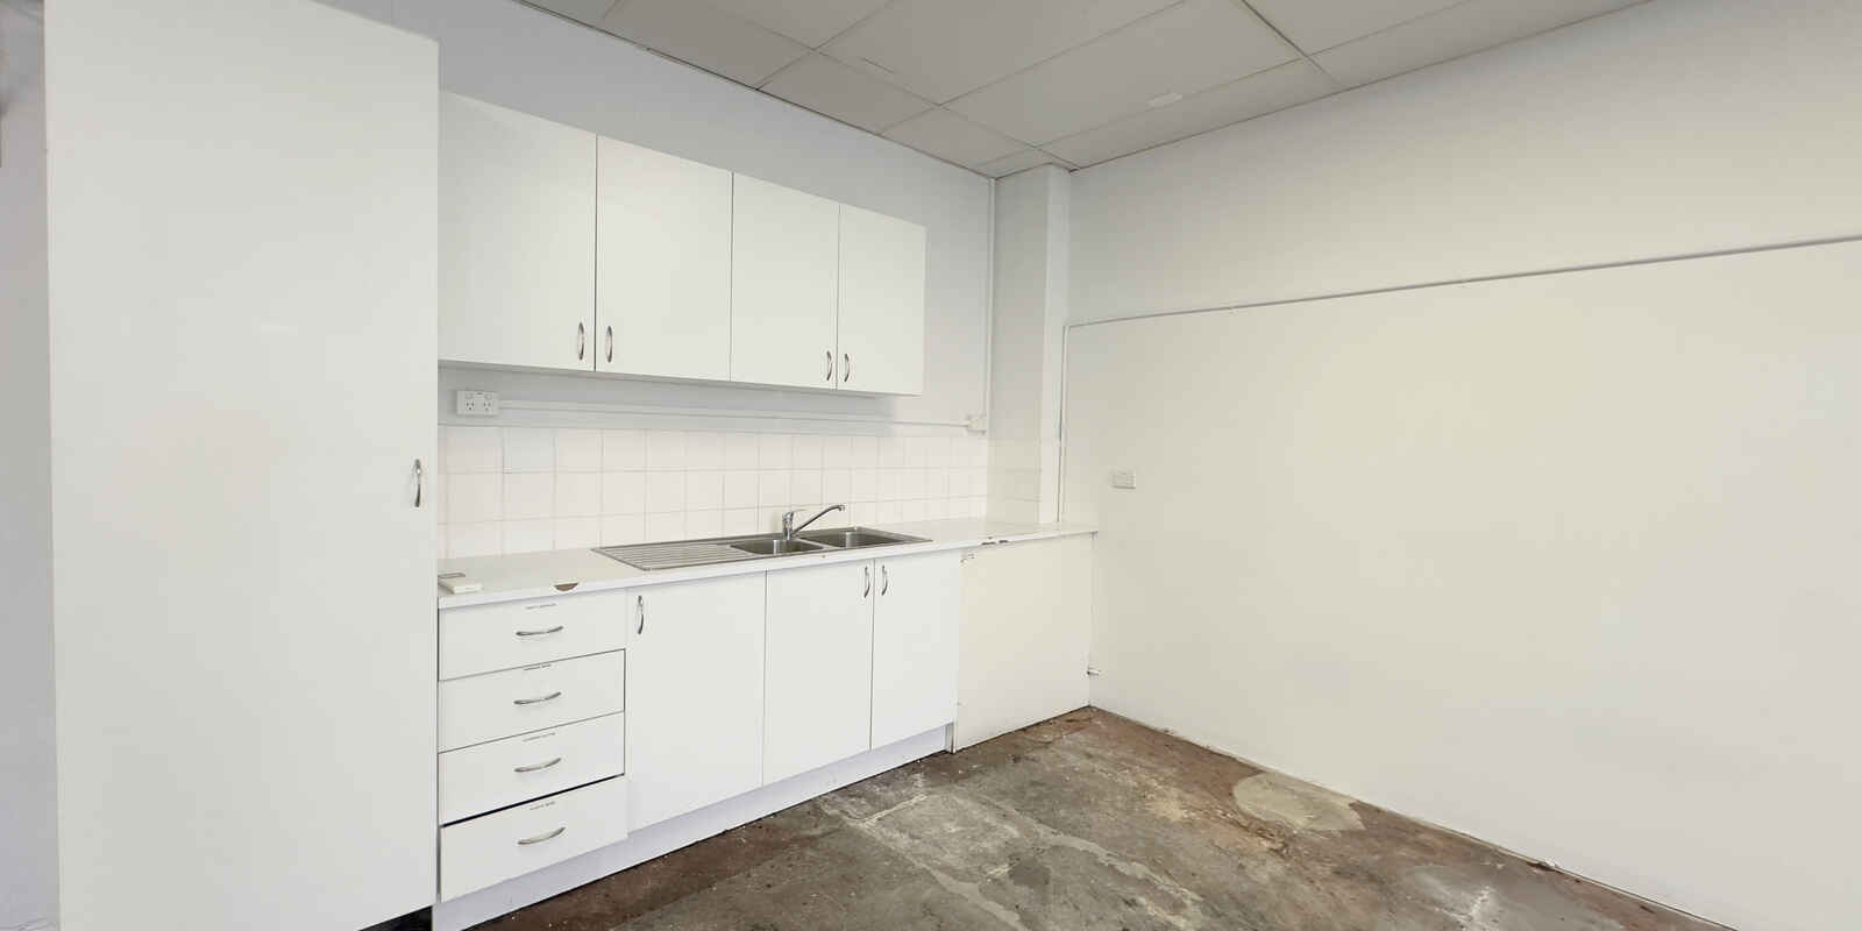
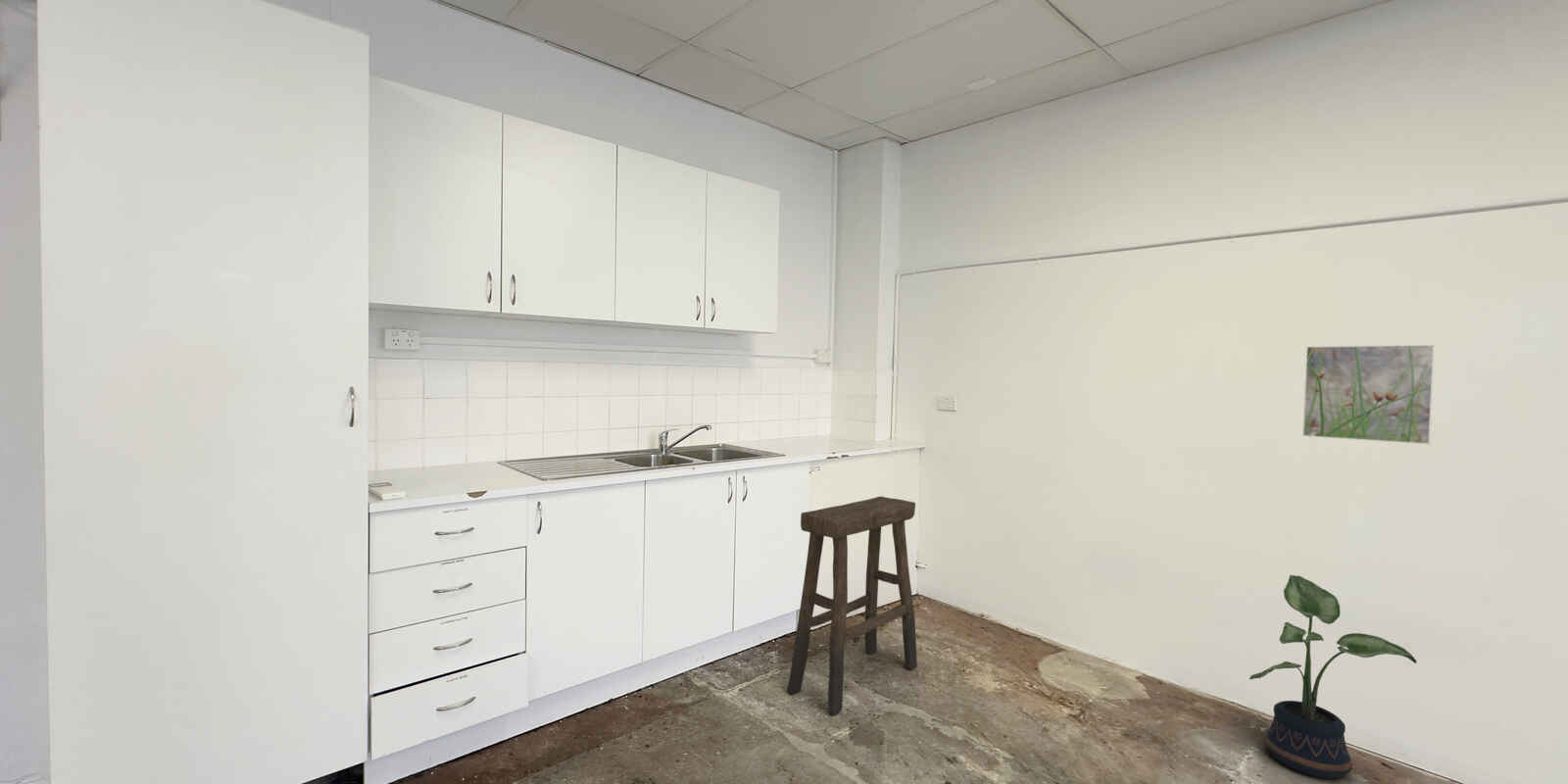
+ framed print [1301,343,1436,446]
+ stool [786,496,918,715]
+ potted plant [1249,574,1418,780]
